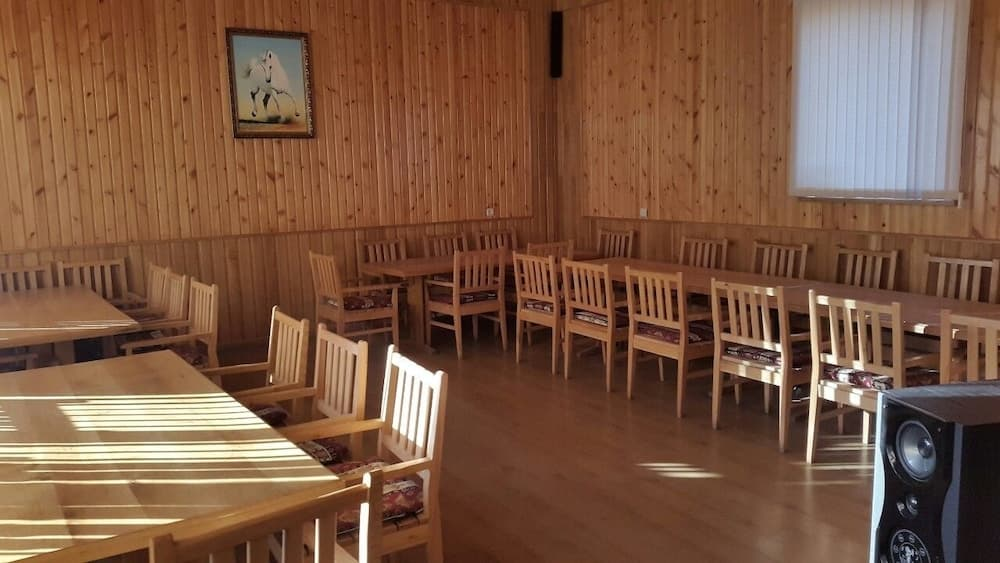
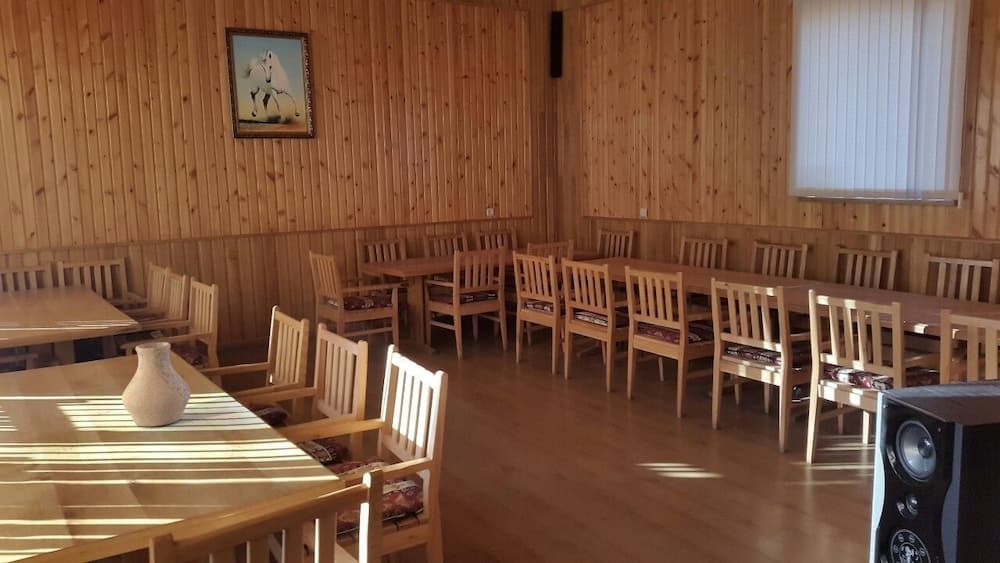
+ vase [121,341,192,428]
